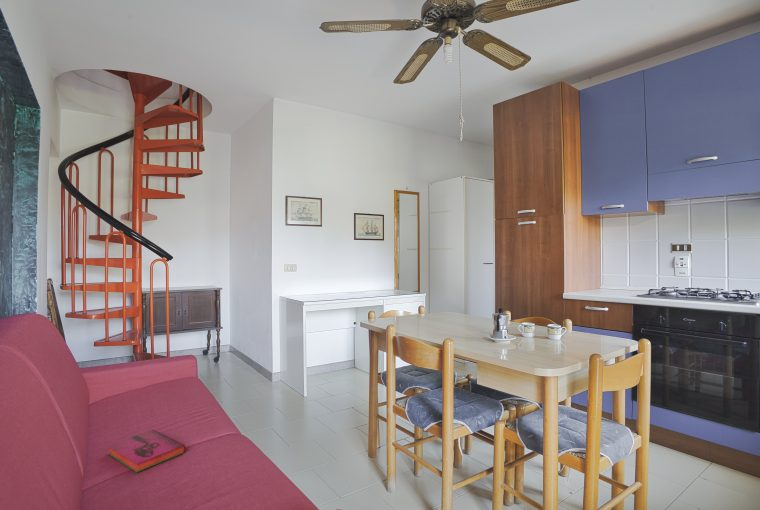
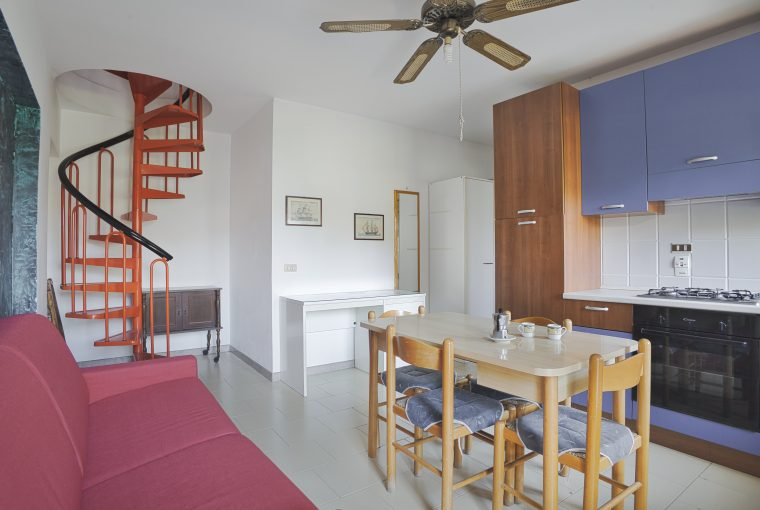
- hardback book [107,428,186,473]
